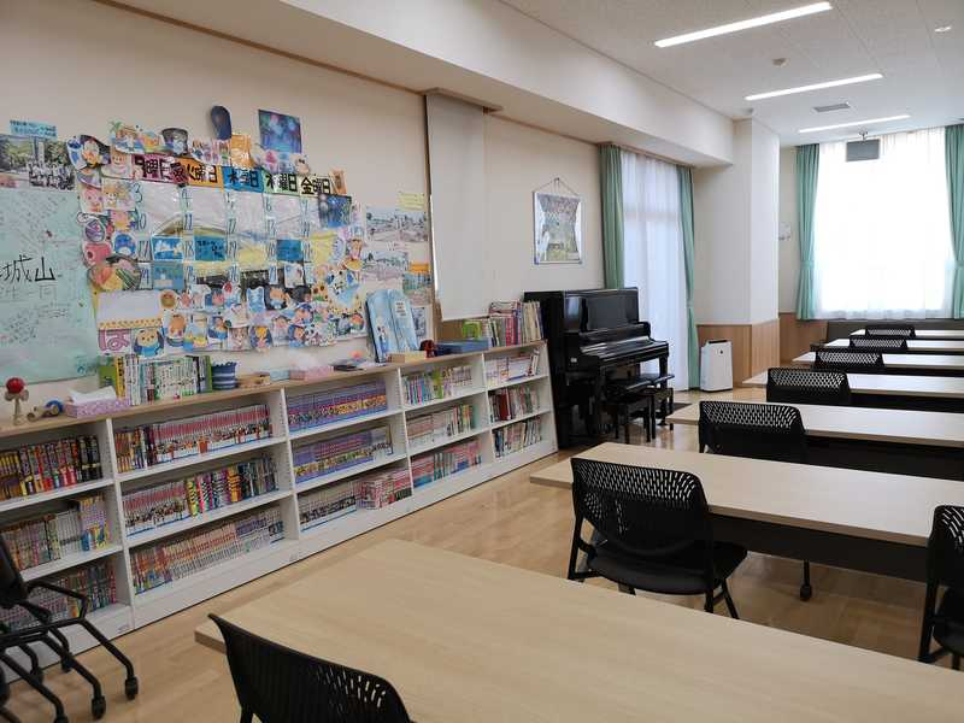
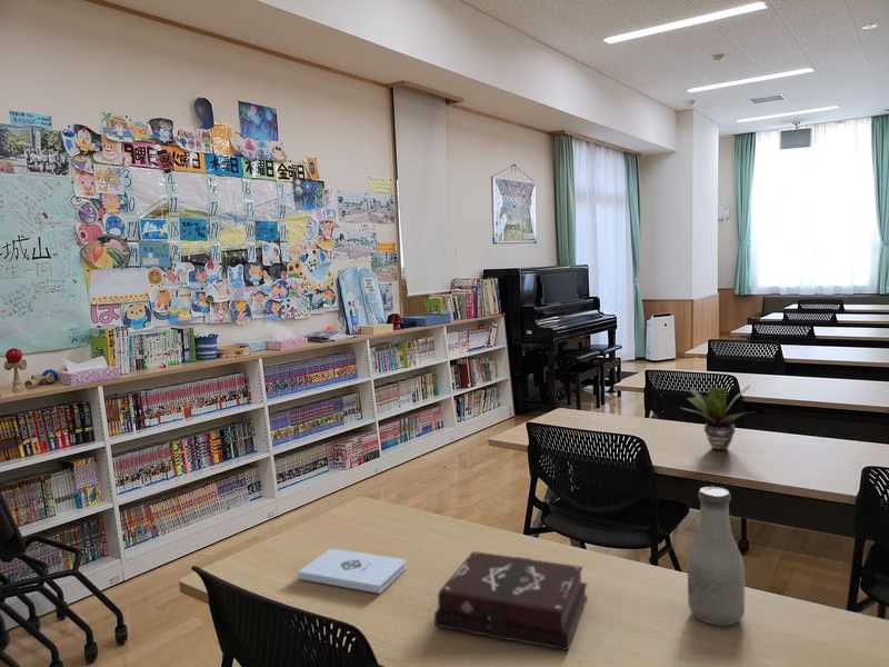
+ potted plant [681,384,755,451]
+ hardback book [433,550,589,651]
+ bottle [687,486,746,627]
+ notepad [297,548,407,595]
